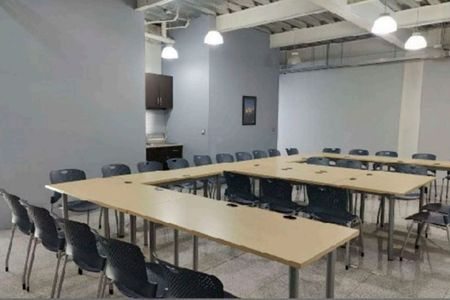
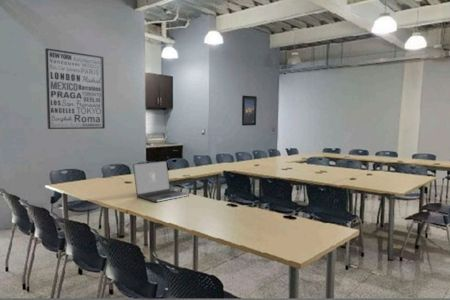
+ wall art [44,47,106,130]
+ laptop [132,160,190,203]
